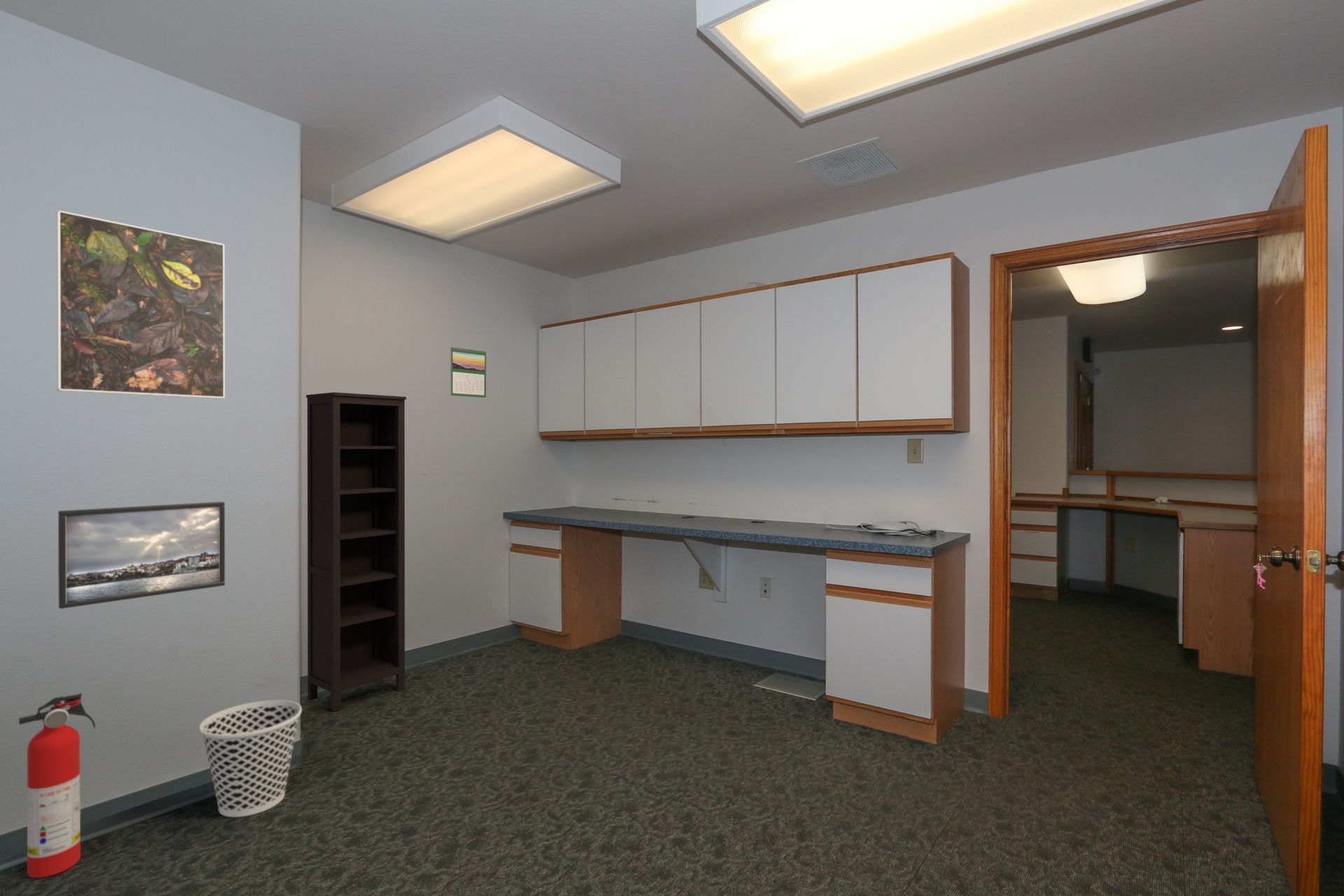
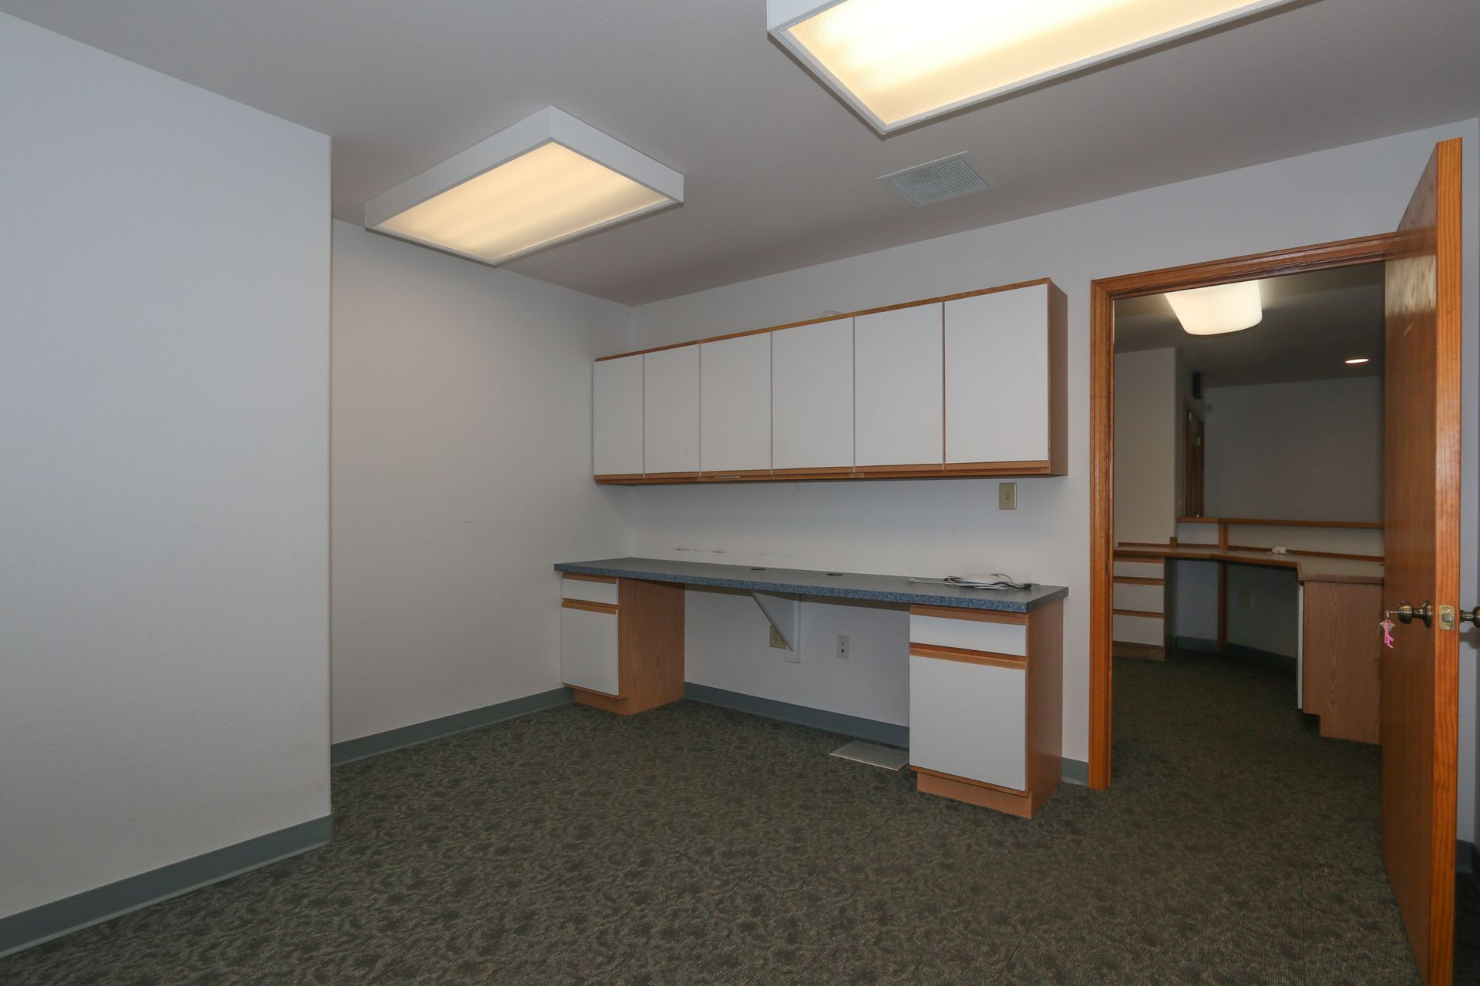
- fire extinguisher [18,692,96,879]
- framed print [56,209,225,399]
- calendar [450,345,486,398]
- wastebasket [199,699,302,818]
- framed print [57,501,225,610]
- bookcase [305,391,407,713]
